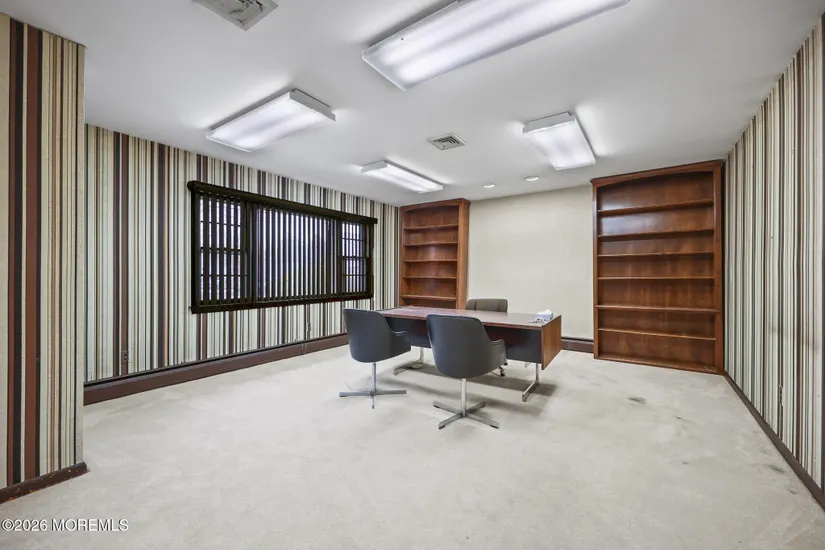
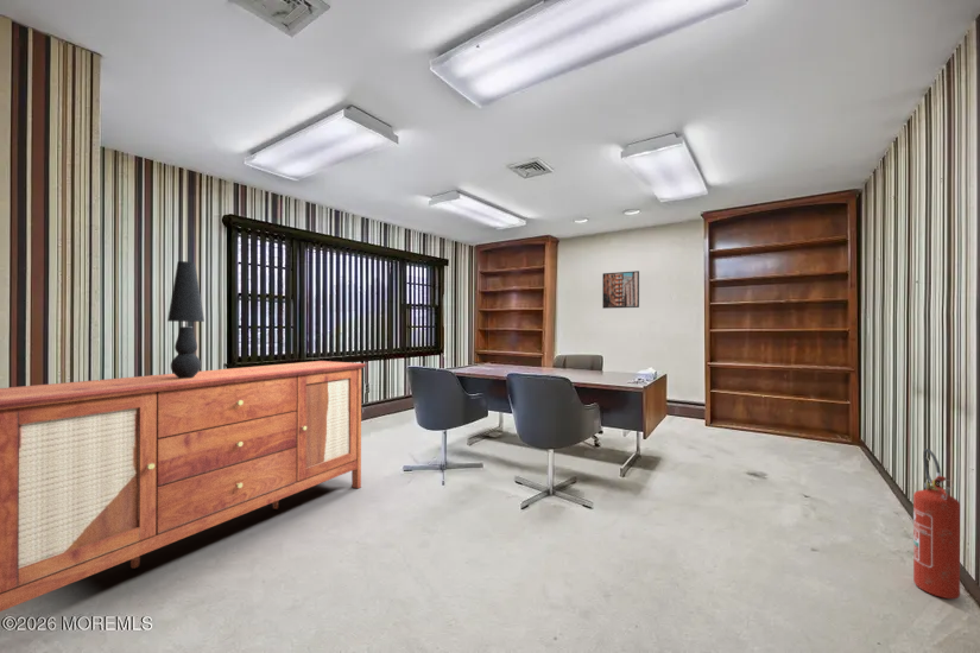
+ table lamp [166,260,206,379]
+ fire extinguisher [912,448,961,600]
+ sideboard [0,360,367,613]
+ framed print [601,270,640,310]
